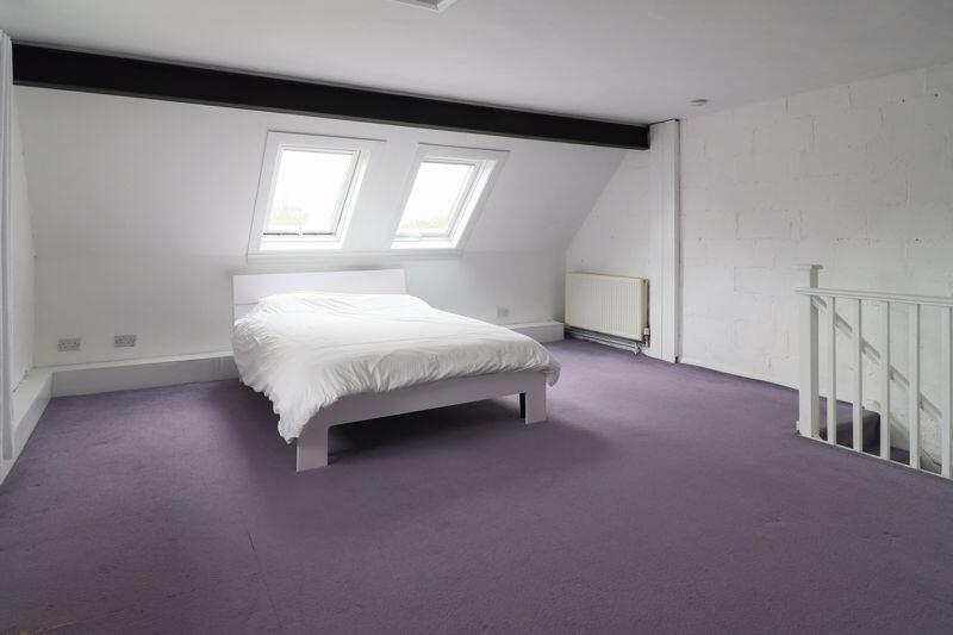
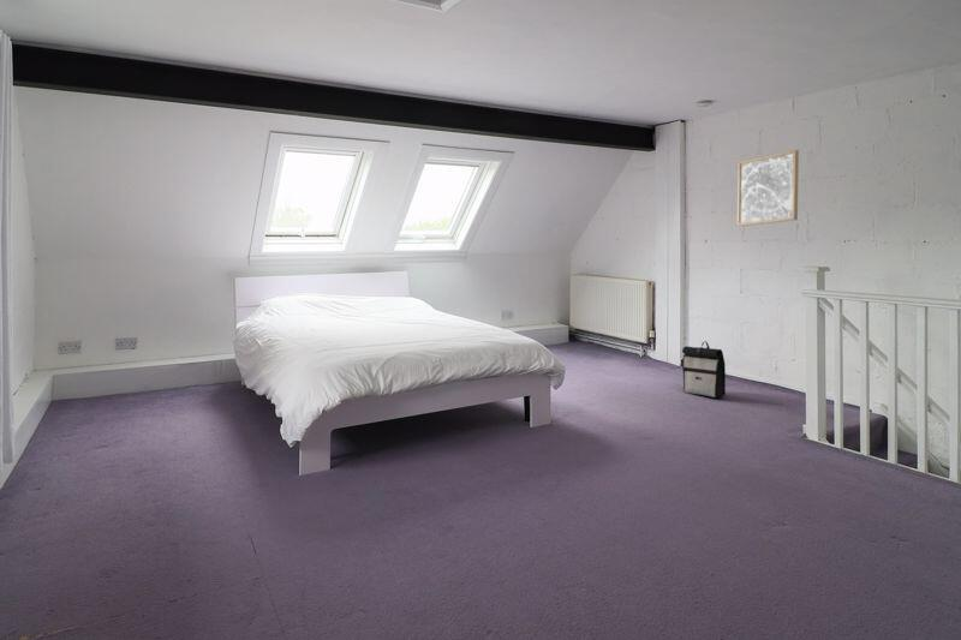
+ backpack [681,340,727,399]
+ wall art [736,149,800,227]
